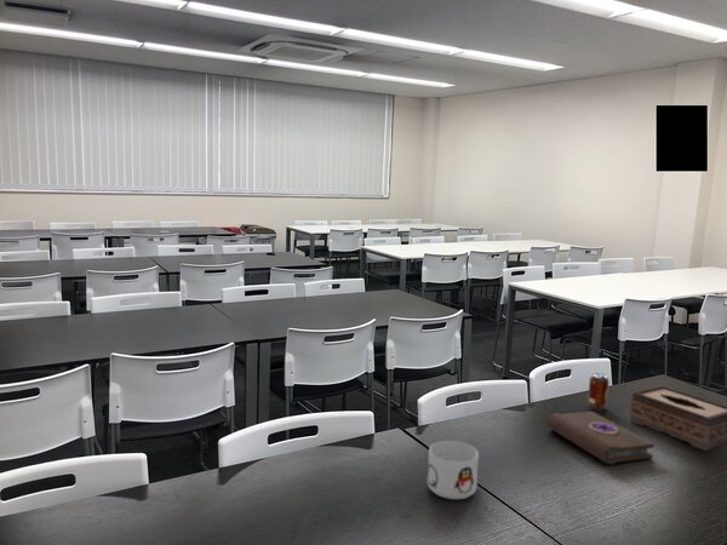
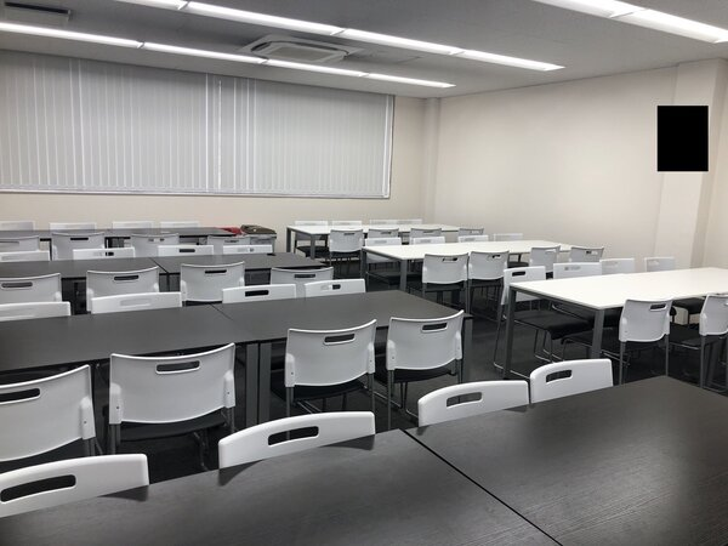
- beverage can [586,372,609,412]
- tissue box [629,384,727,452]
- book [545,411,656,466]
- mug [427,440,480,500]
